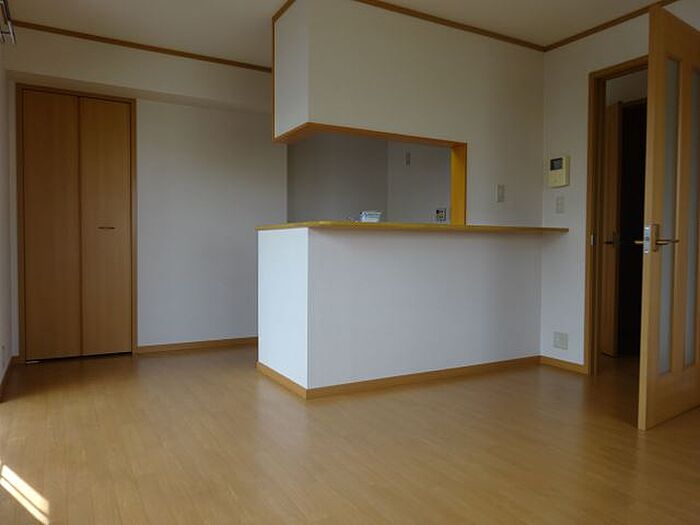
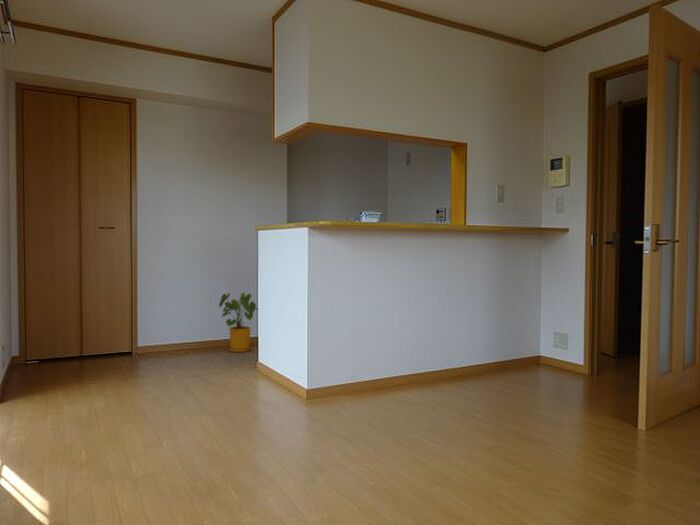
+ house plant [218,292,259,353]
